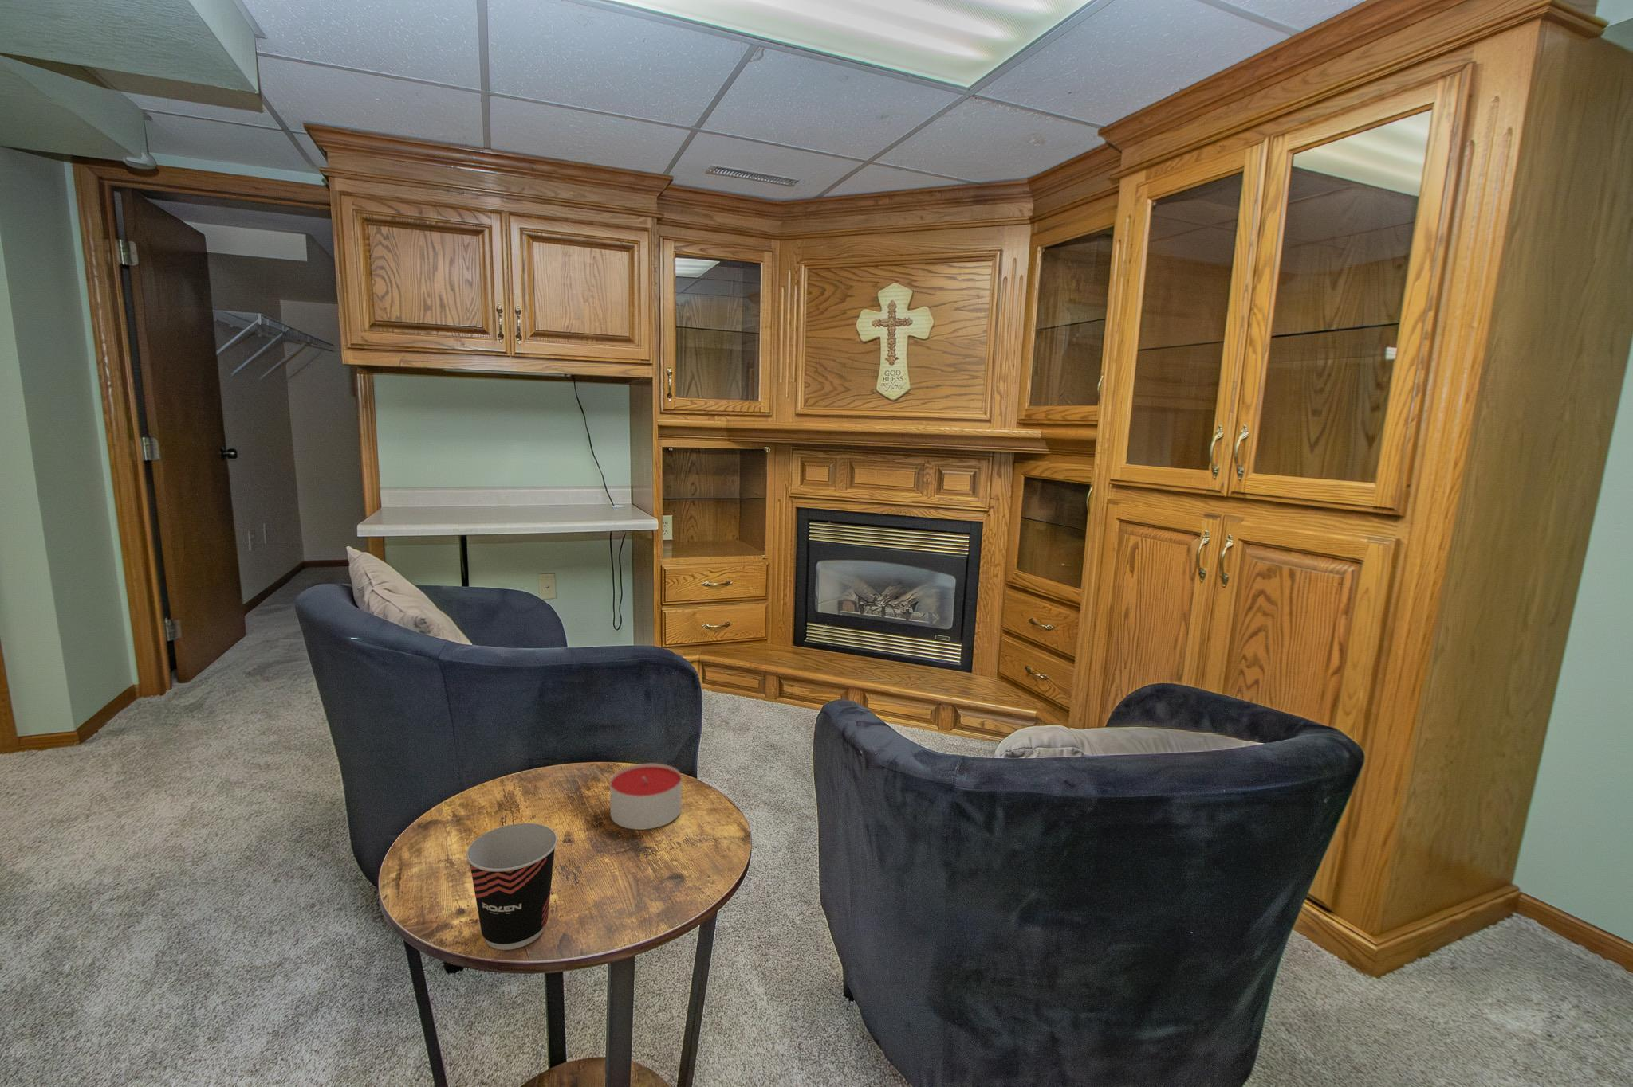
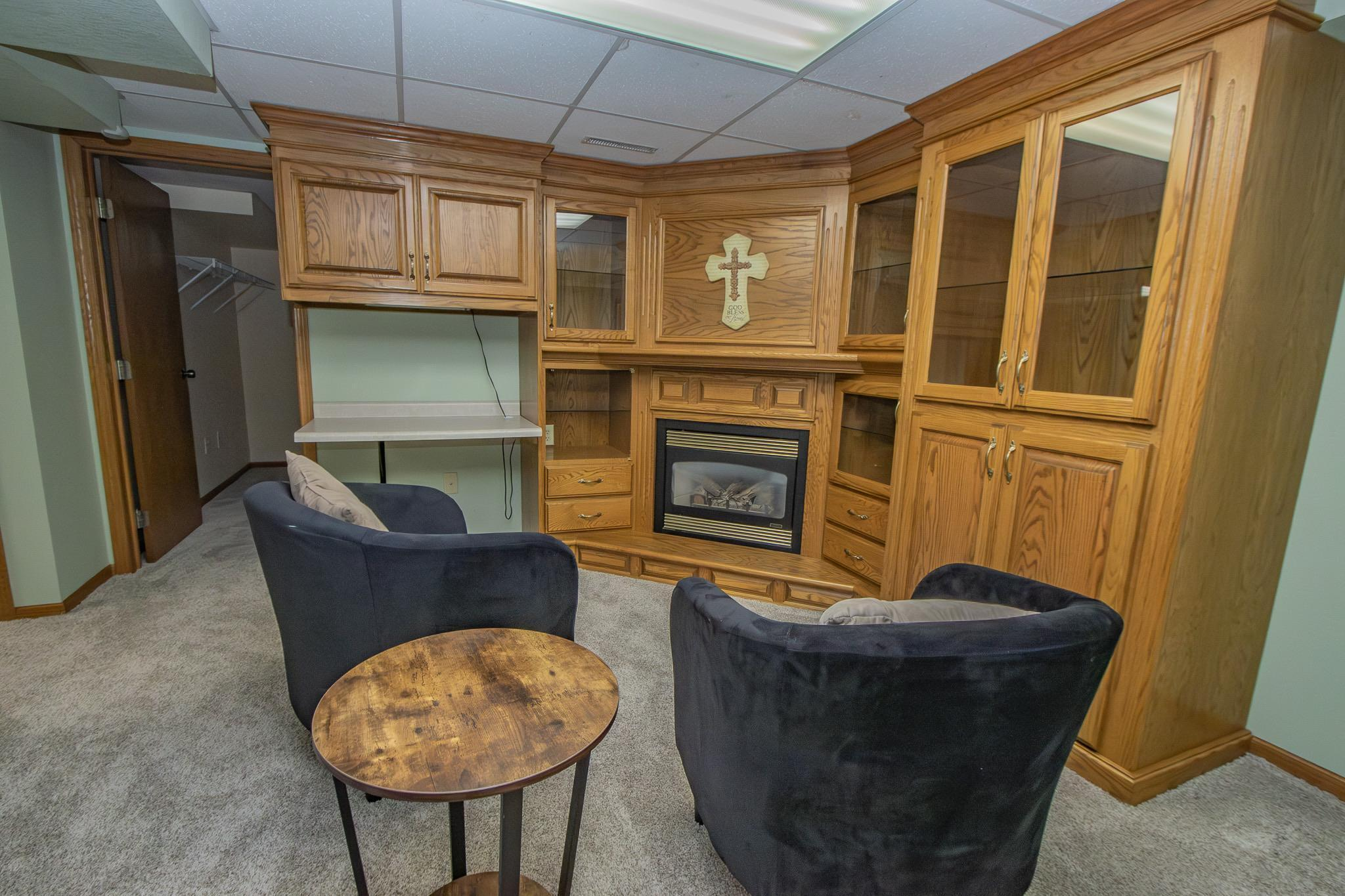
- candle [609,763,682,831]
- cup [466,823,558,951]
